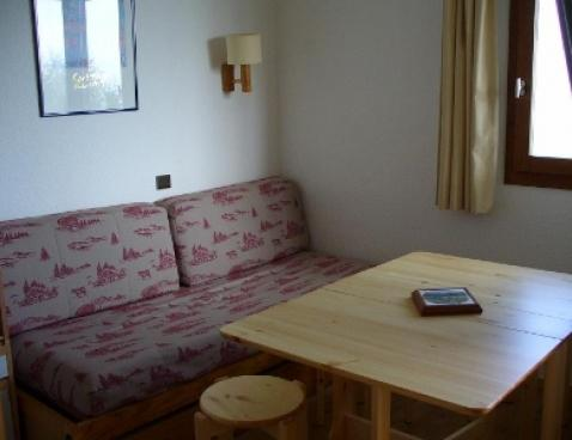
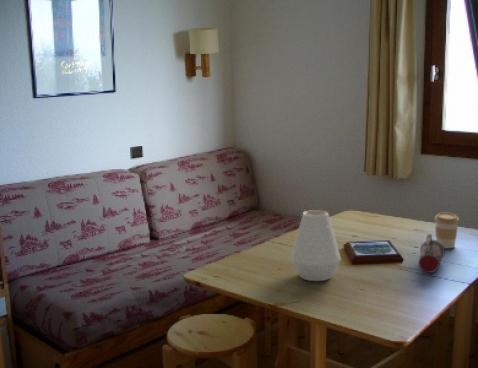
+ beer mug [417,233,446,274]
+ coffee cup [433,212,460,249]
+ vase [290,209,342,282]
